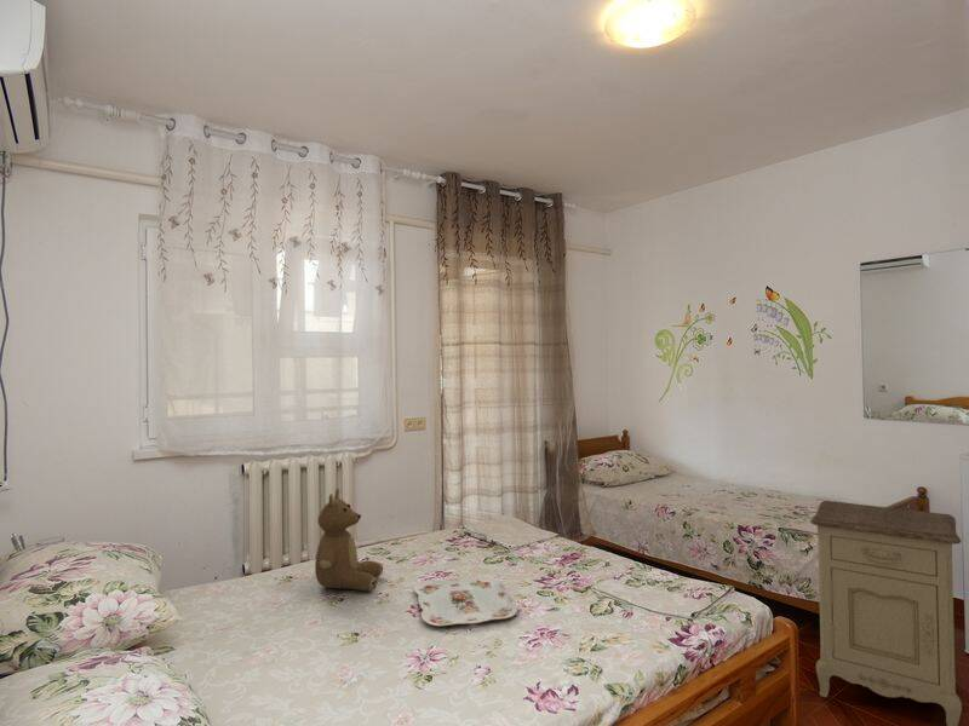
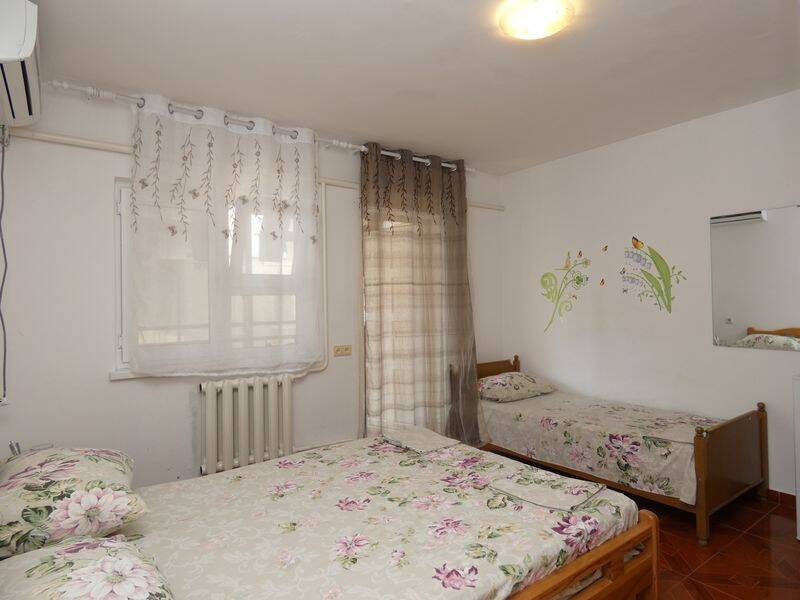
- serving tray [413,575,518,627]
- nightstand [809,500,963,726]
- teddy bear [314,488,384,592]
